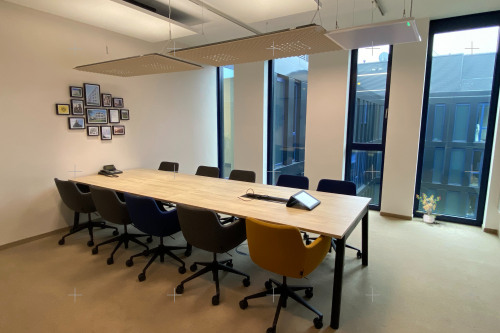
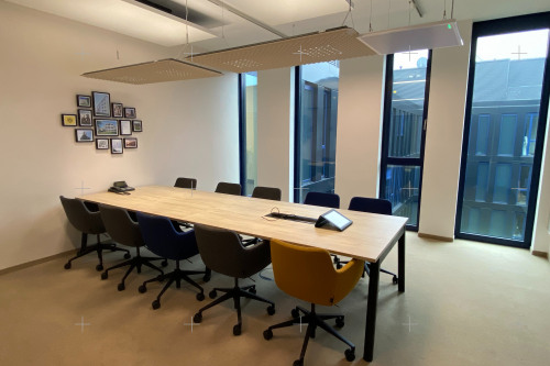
- potted plant [415,193,443,224]
